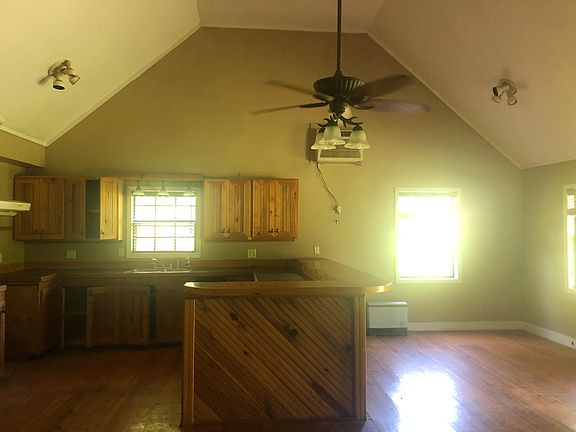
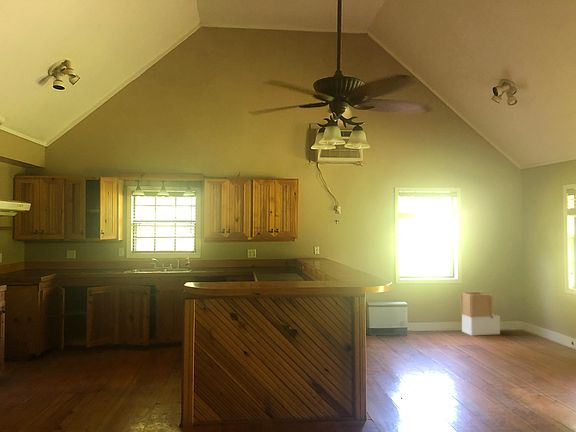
+ kitchen cabinet [459,291,501,337]
